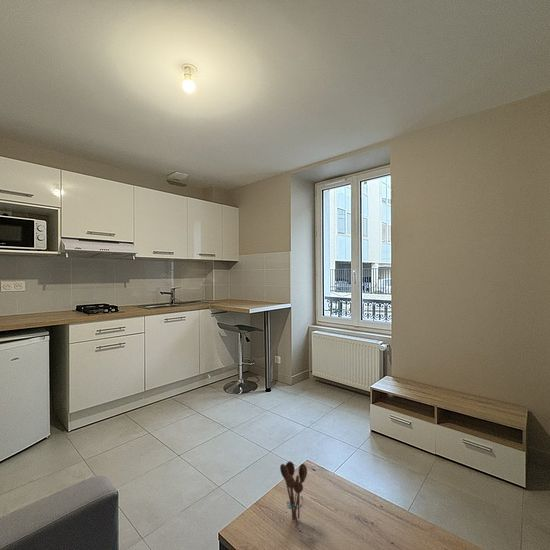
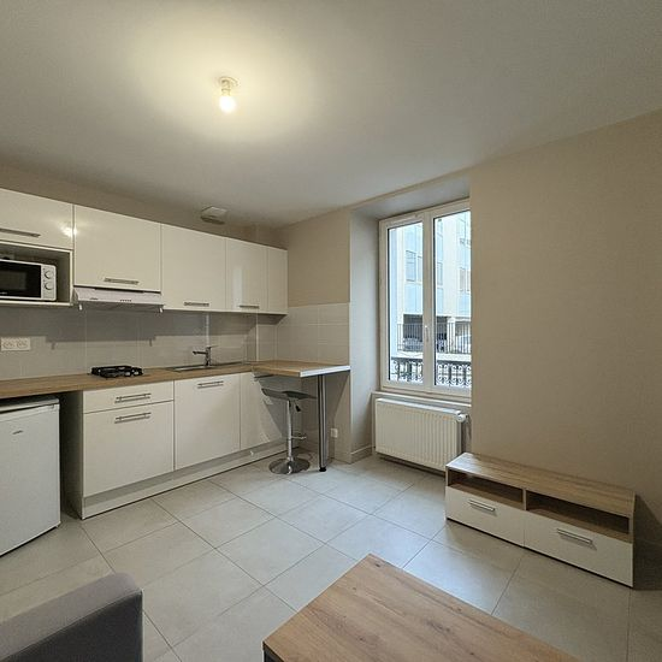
- utensil holder [279,460,308,523]
